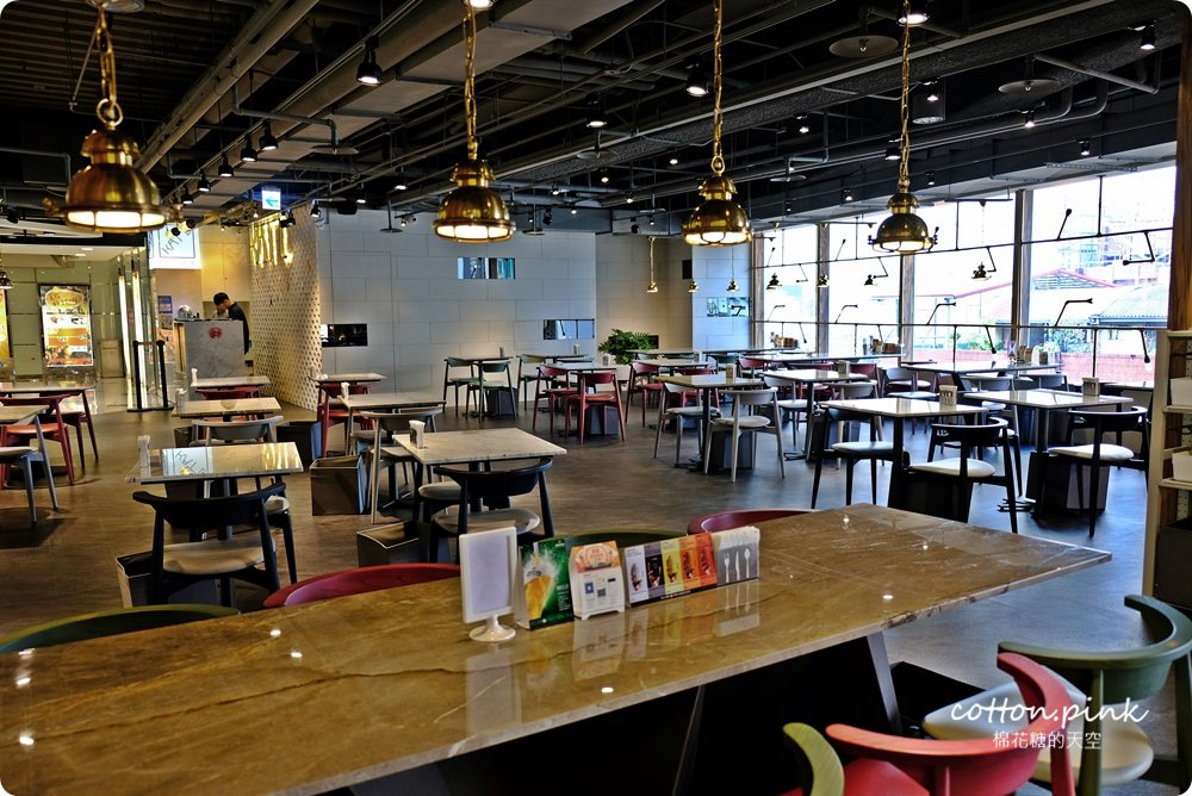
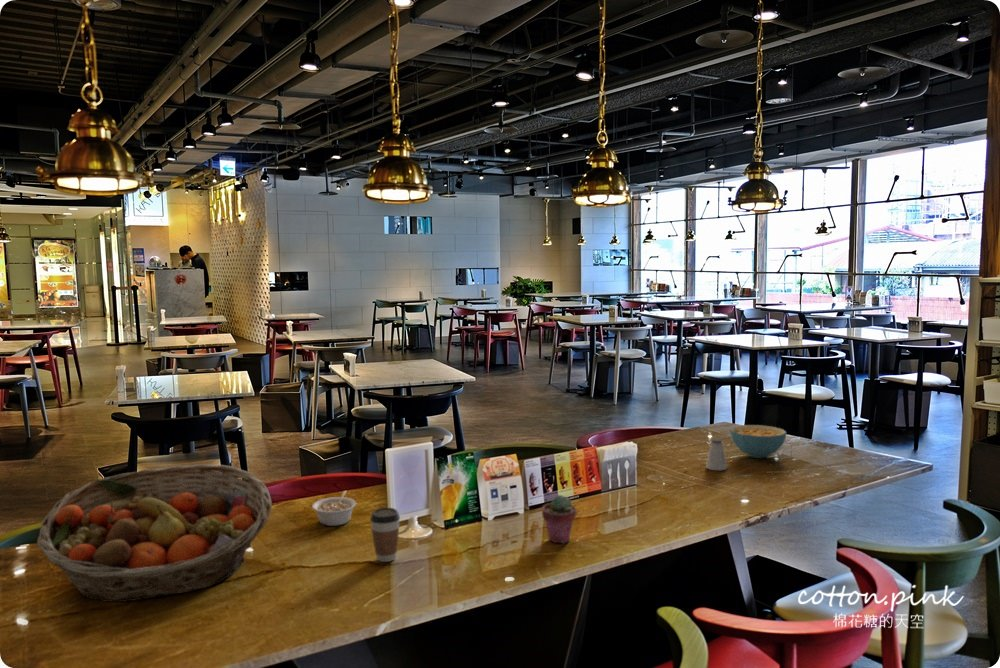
+ coffee cup [369,507,401,563]
+ legume [311,490,357,527]
+ fruit basket [36,463,273,603]
+ cereal bowl [729,424,787,459]
+ potted succulent [541,494,577,544]
+ saltshaker [705,438,728,471]
